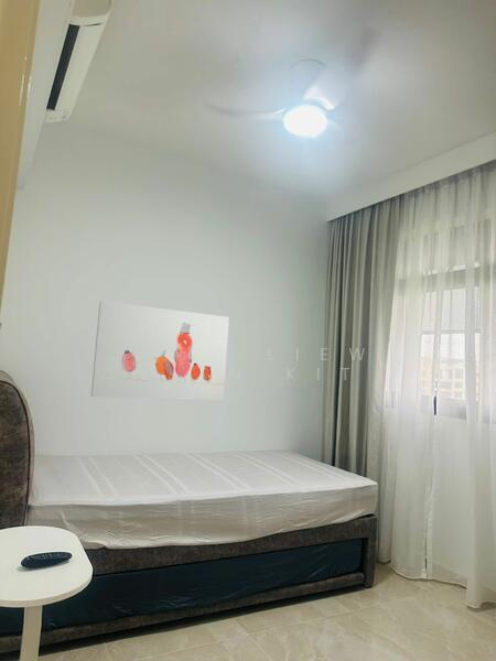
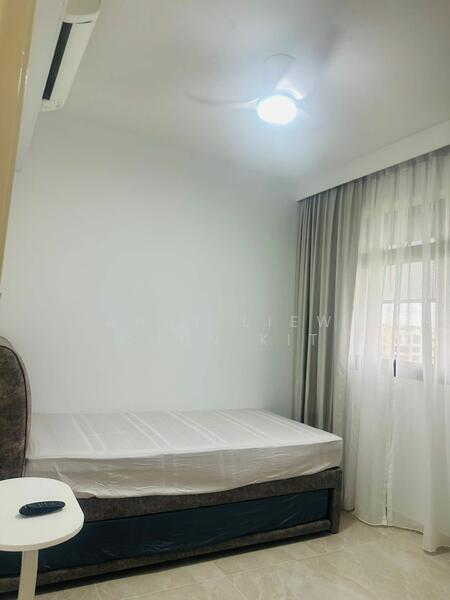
- wall art [90,300,230,402]
